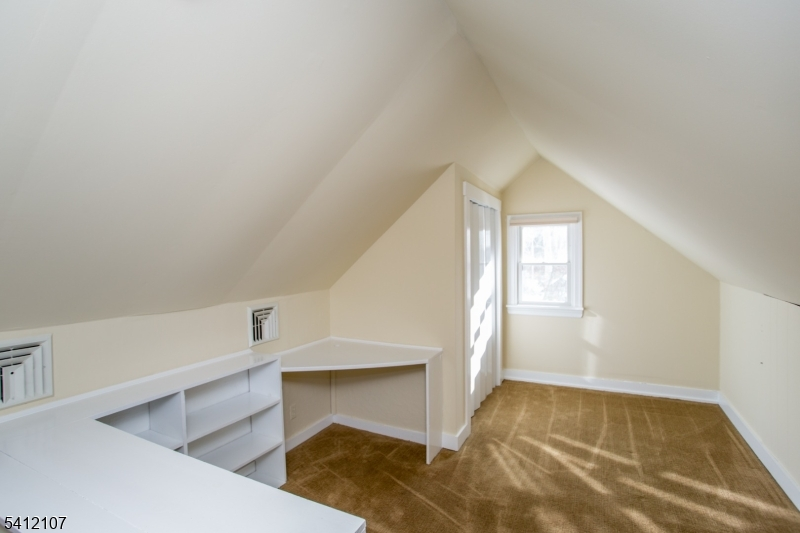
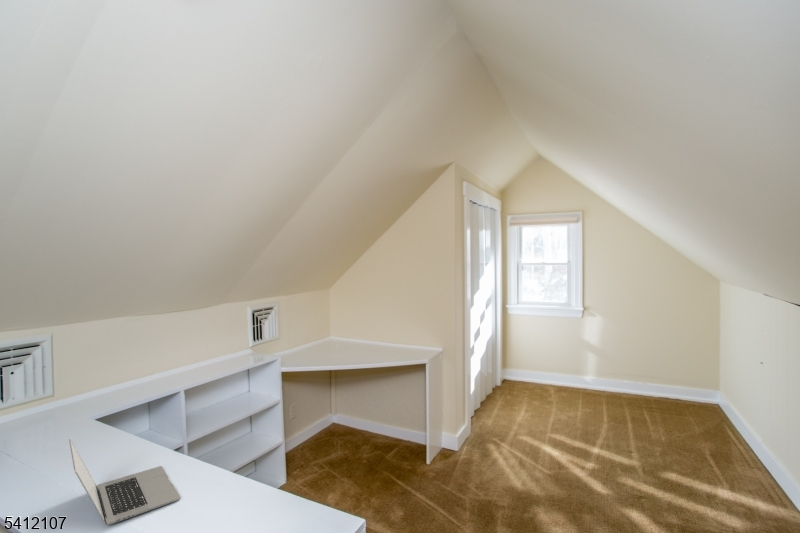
+ laptop [68,438,181,526]
